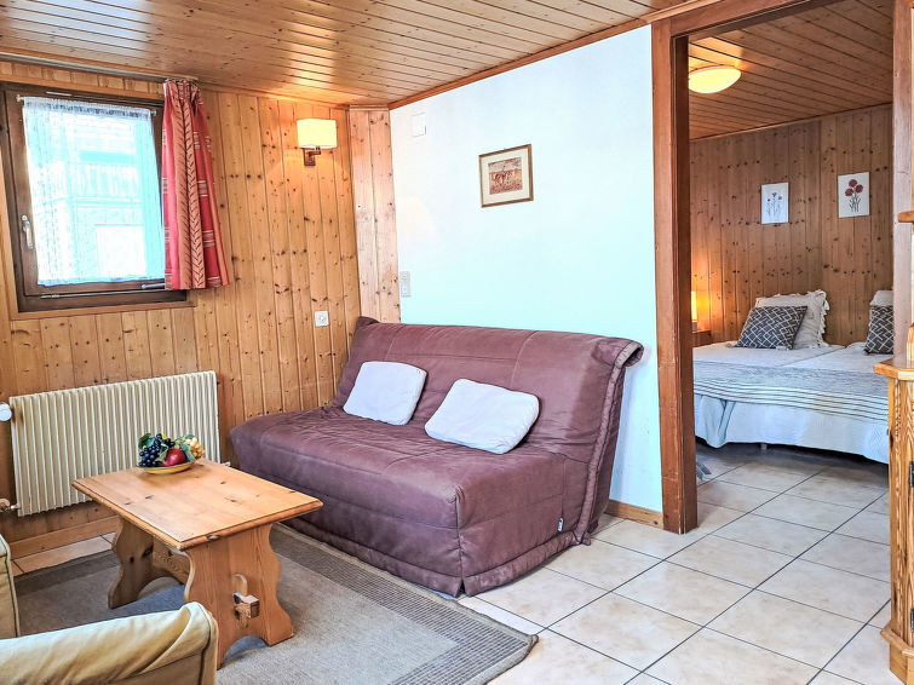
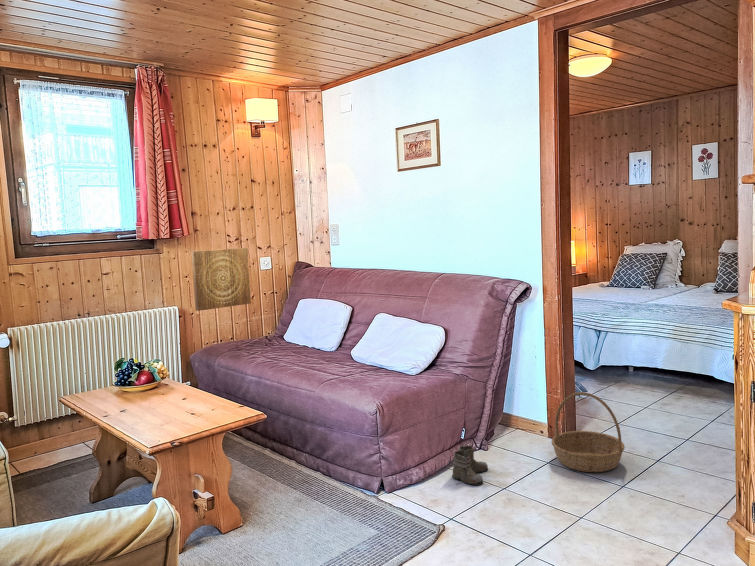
+ wall art [190,247,252,312]
+ boots [451,445,489,486]
+ basket [551,391,626,473]
